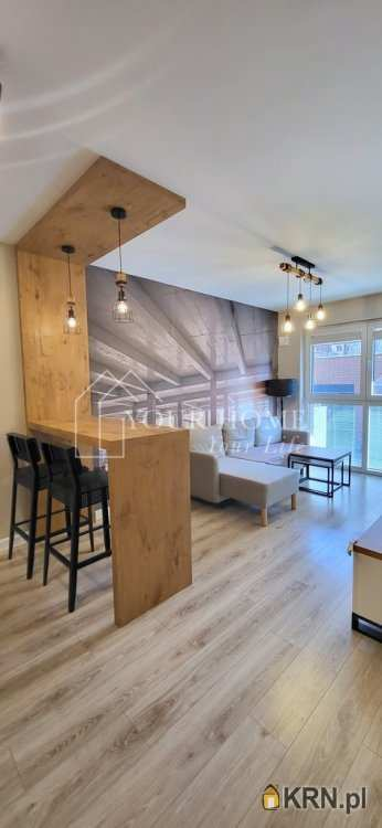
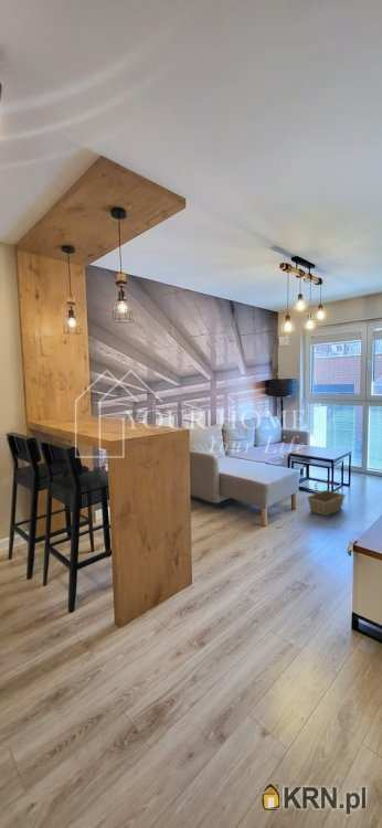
+ basket [306,480,347,517]
